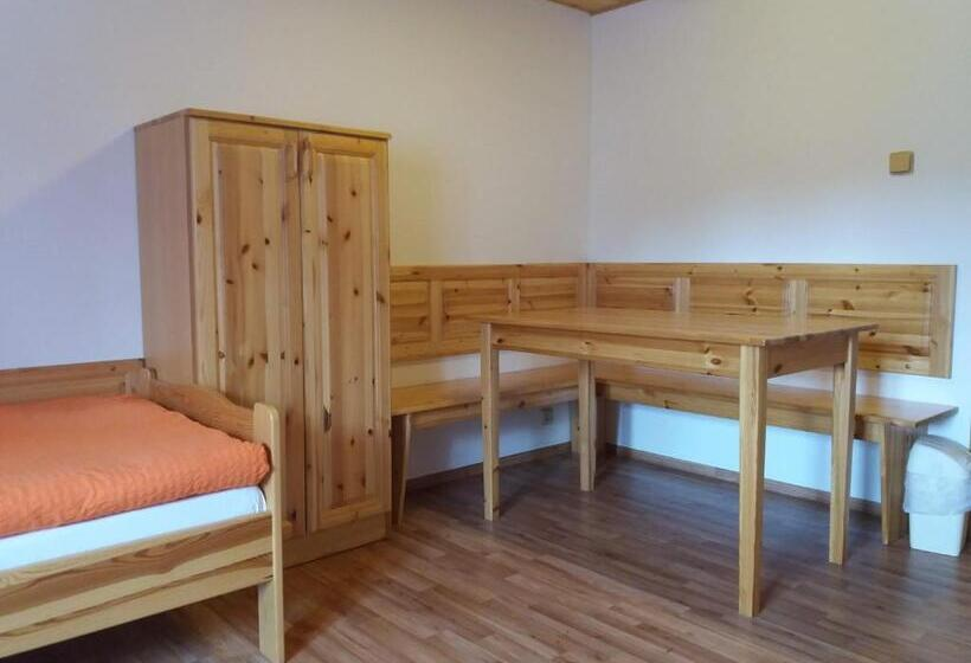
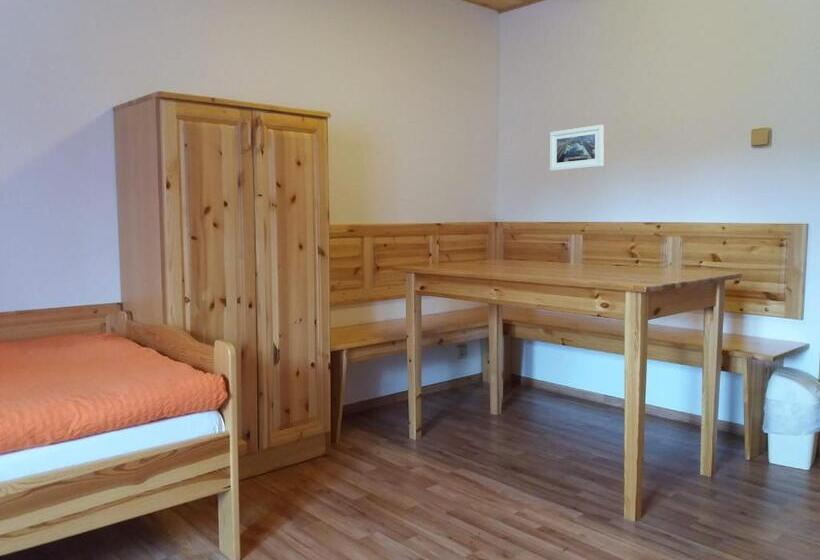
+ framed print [549,124,605,172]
